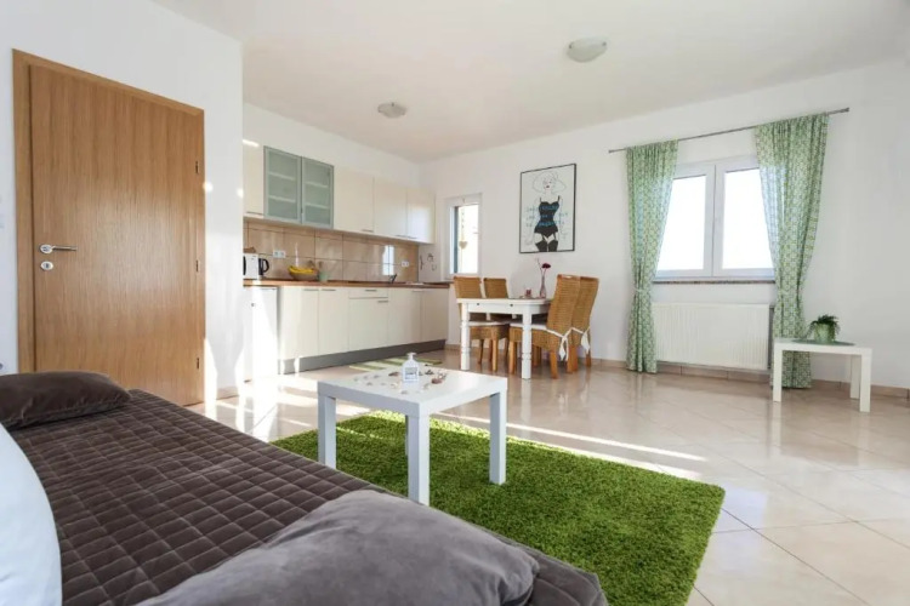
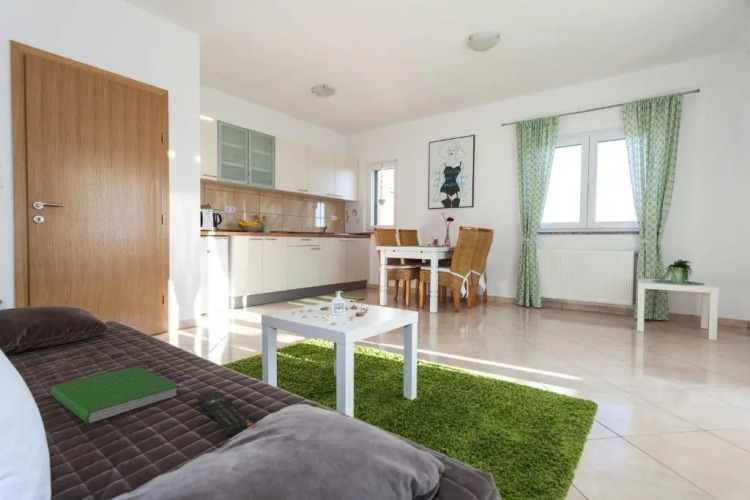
+ remote control [195,390,256,437]
+ hardcover book [50,365,180,425]
